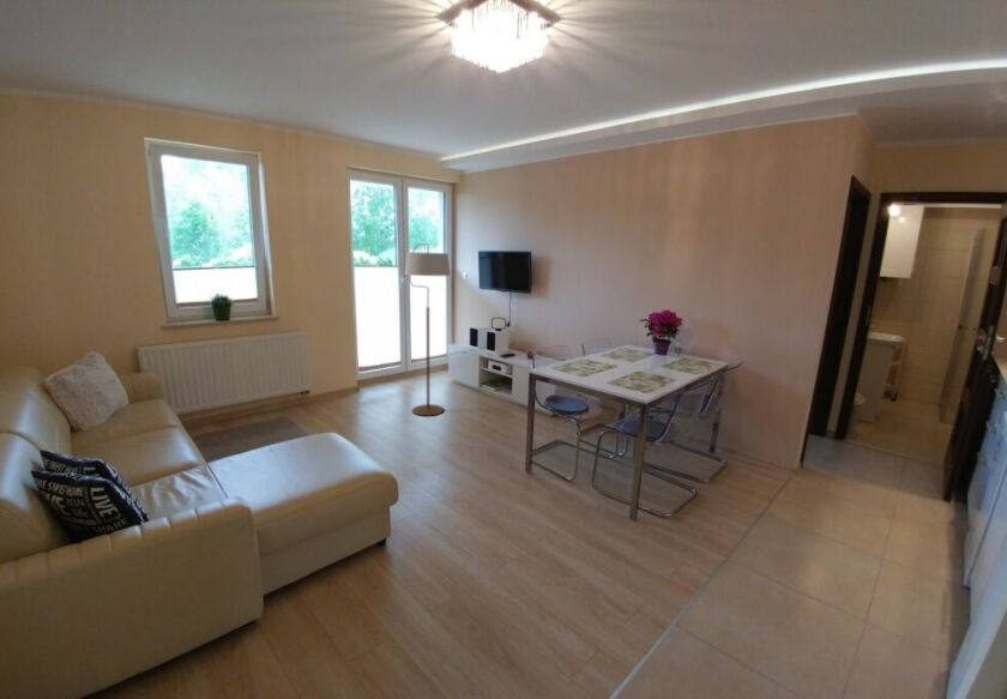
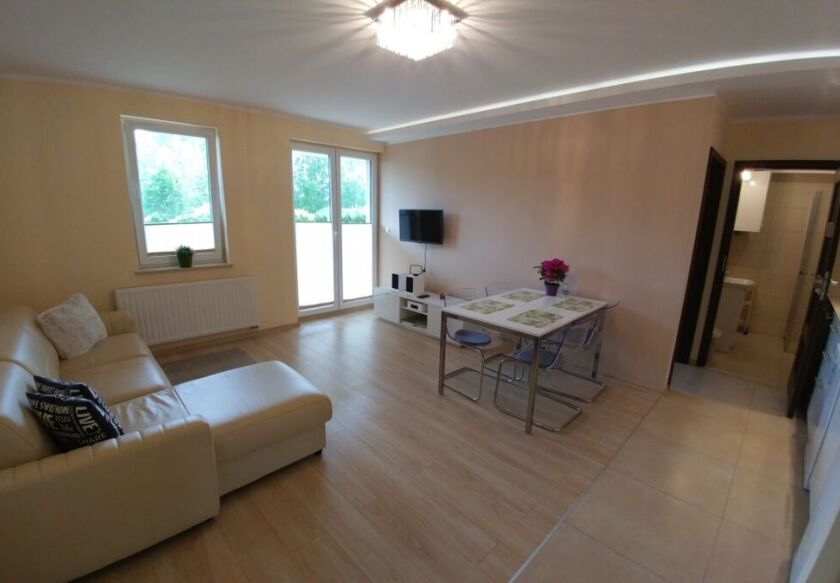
- floor lamp [404,242,452,417]
